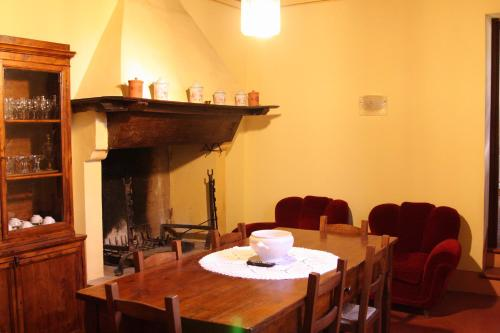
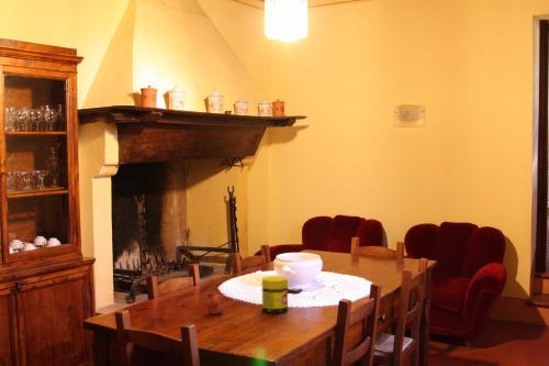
+ jar [261,275,289,313]
+ fruit [205,291,226,315]
